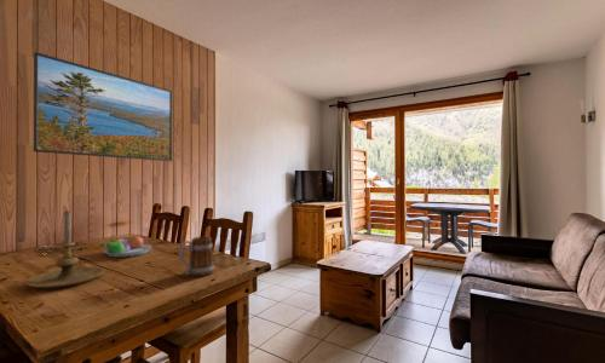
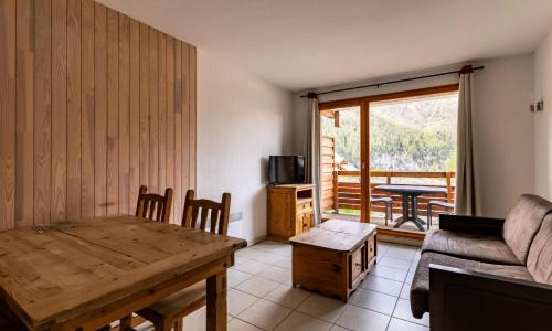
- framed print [33,51,173,162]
- fruit bowl [99,235,154,258]
- mug [178,236,215,277]
- candle holder [24,209,105,289]
